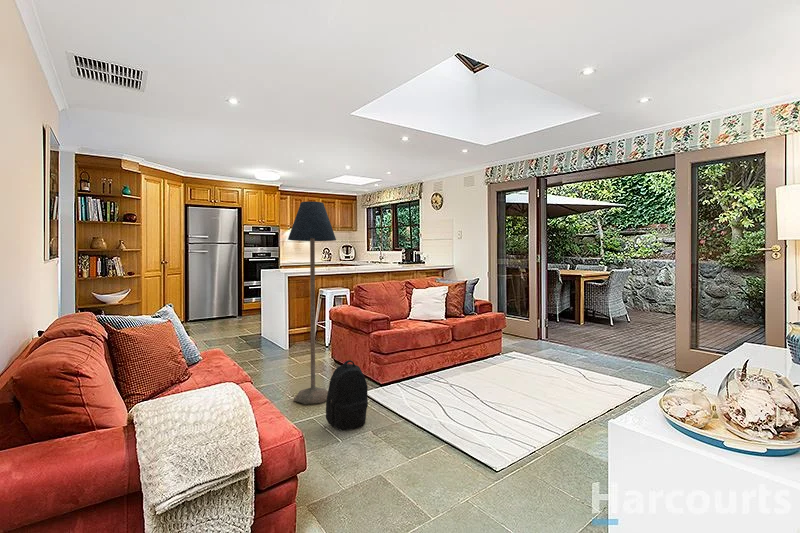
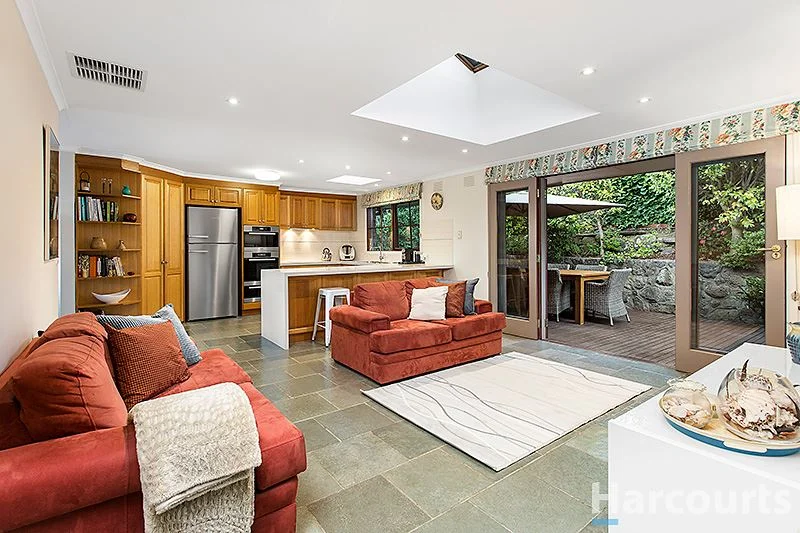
- backpack [325,359,369,431]
- floor lamp [287,200,337,405]
